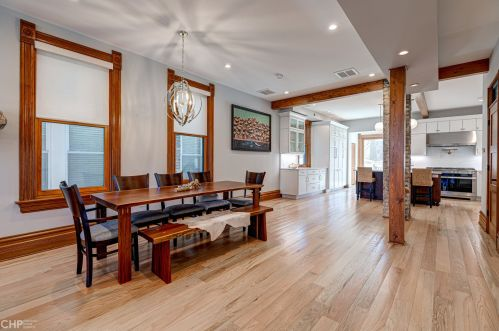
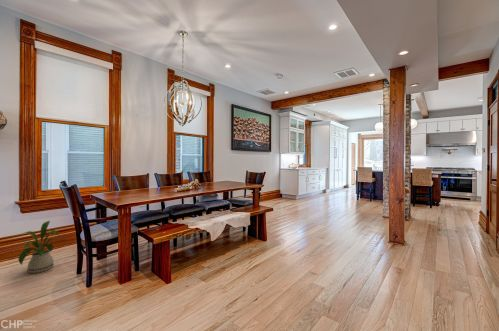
+ house plant [17,220,61,274]
